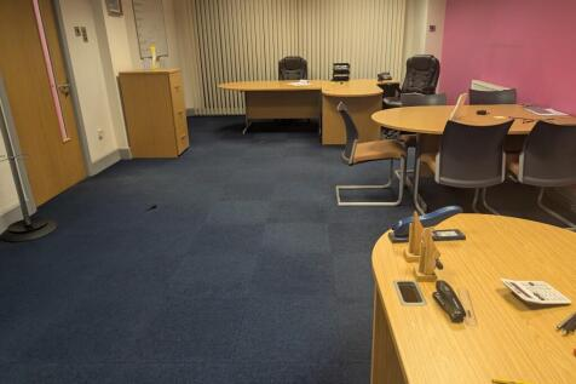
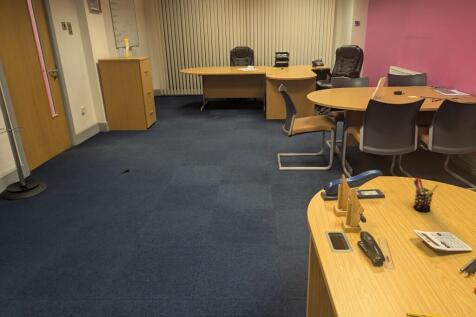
+ pen holder [412,177,440,213]
